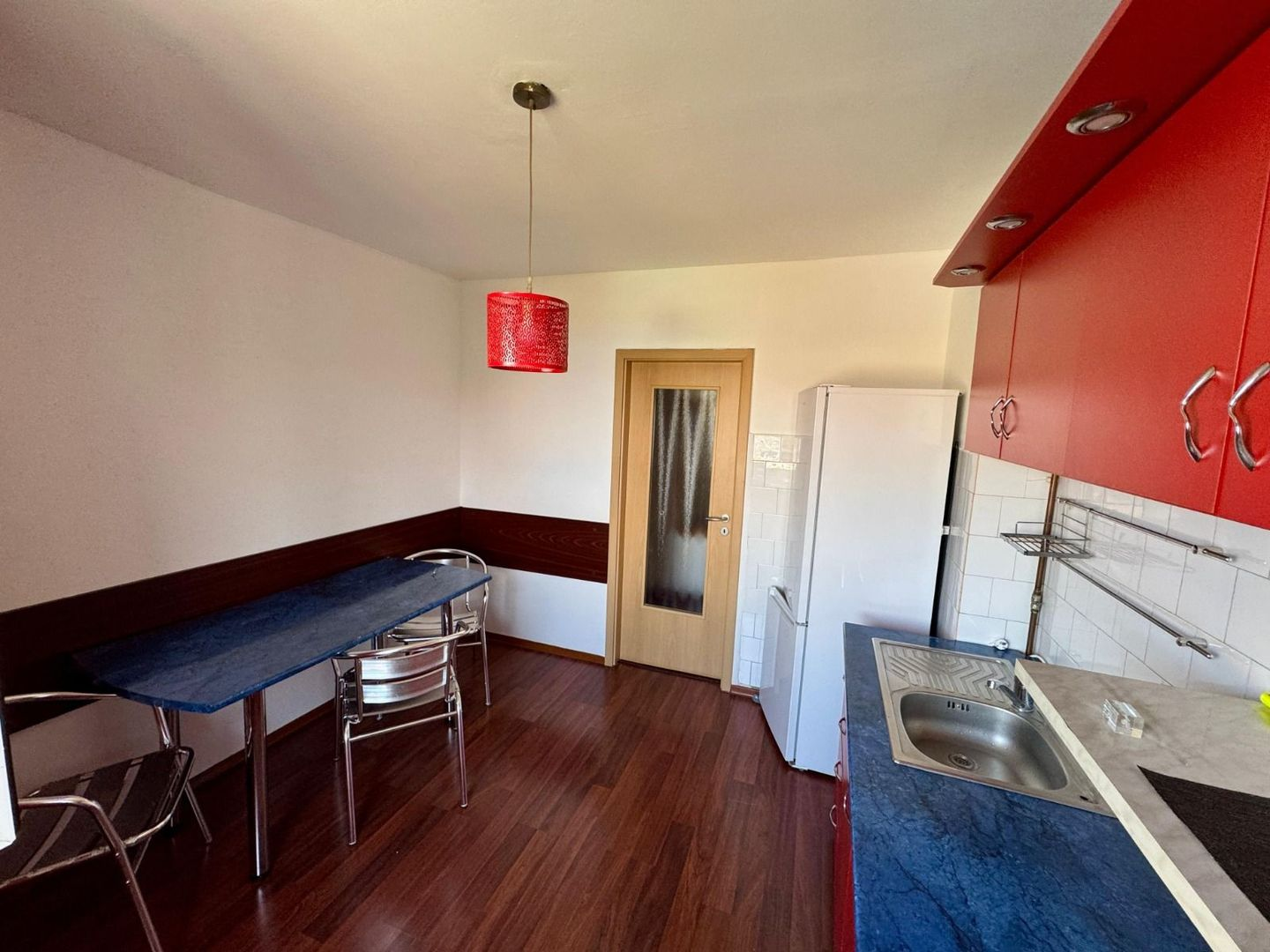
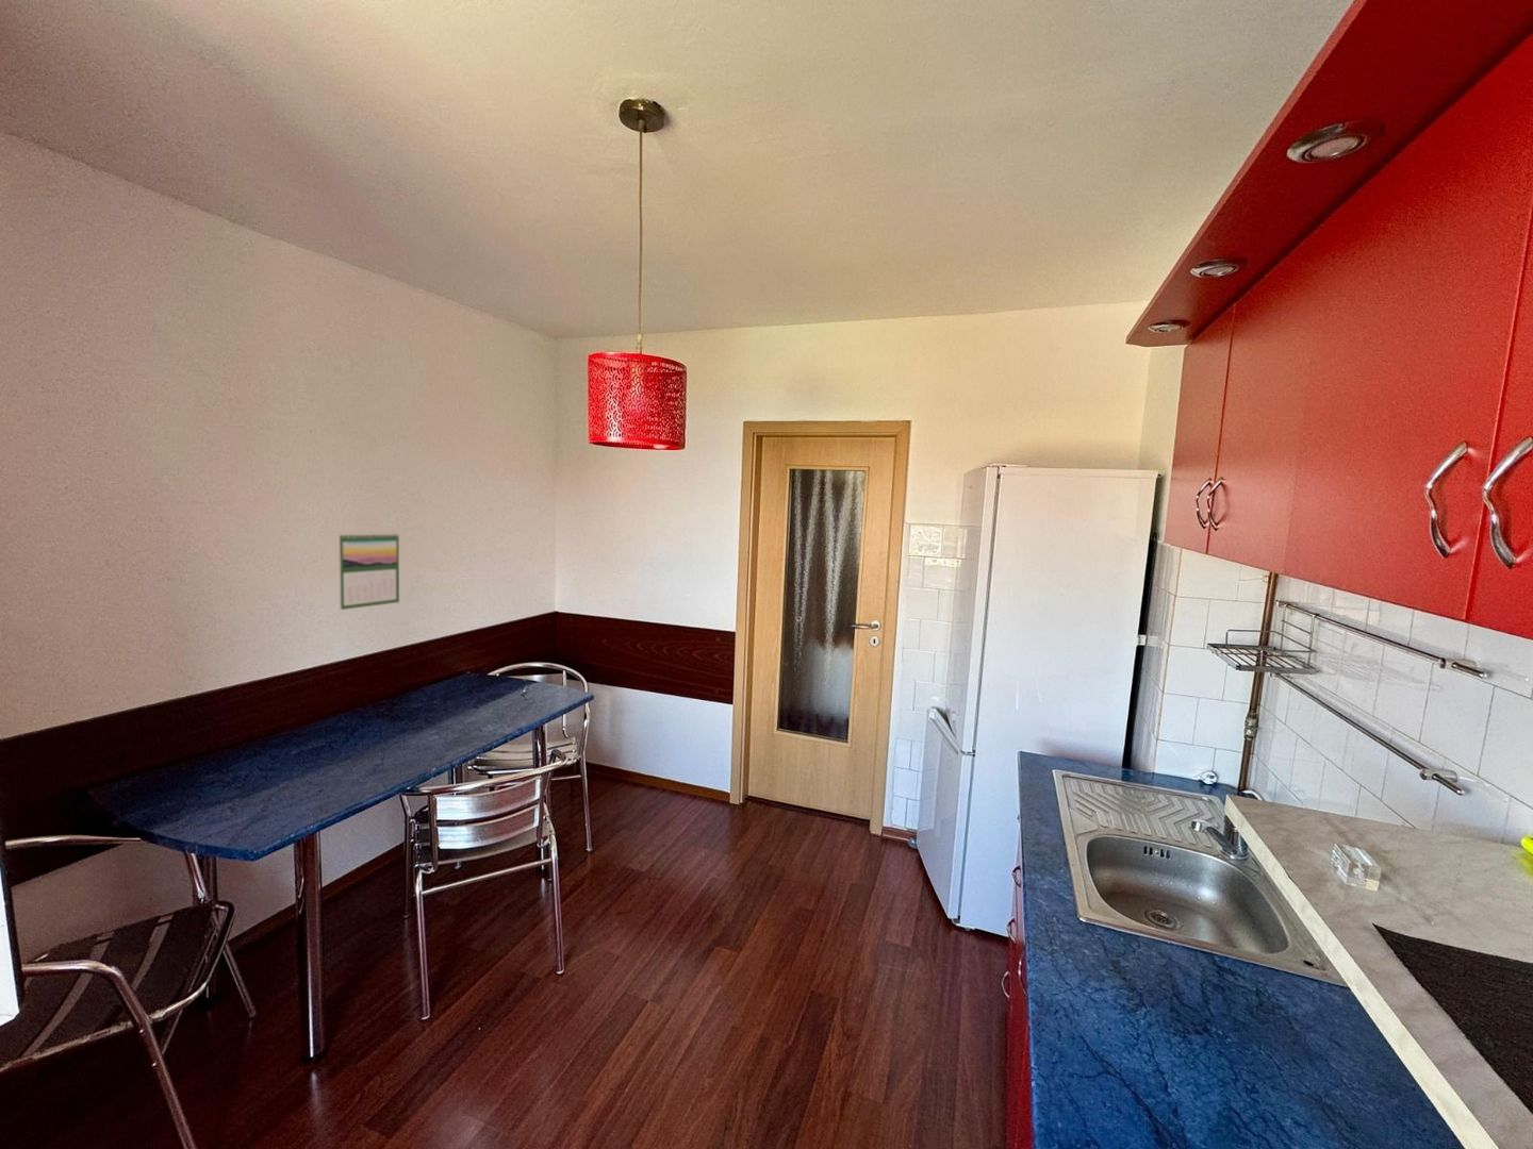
+ calendar [338,531,401,611]
